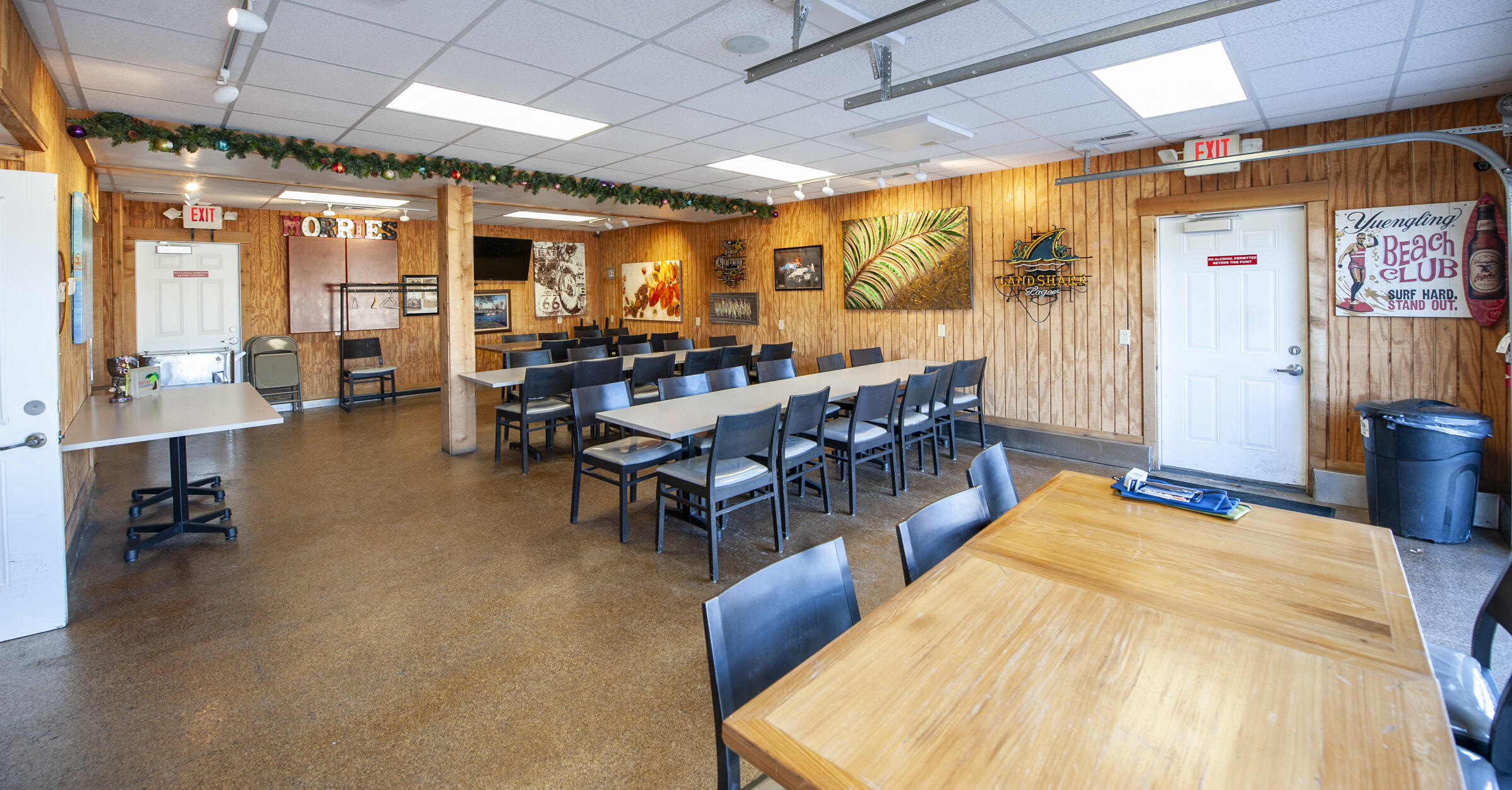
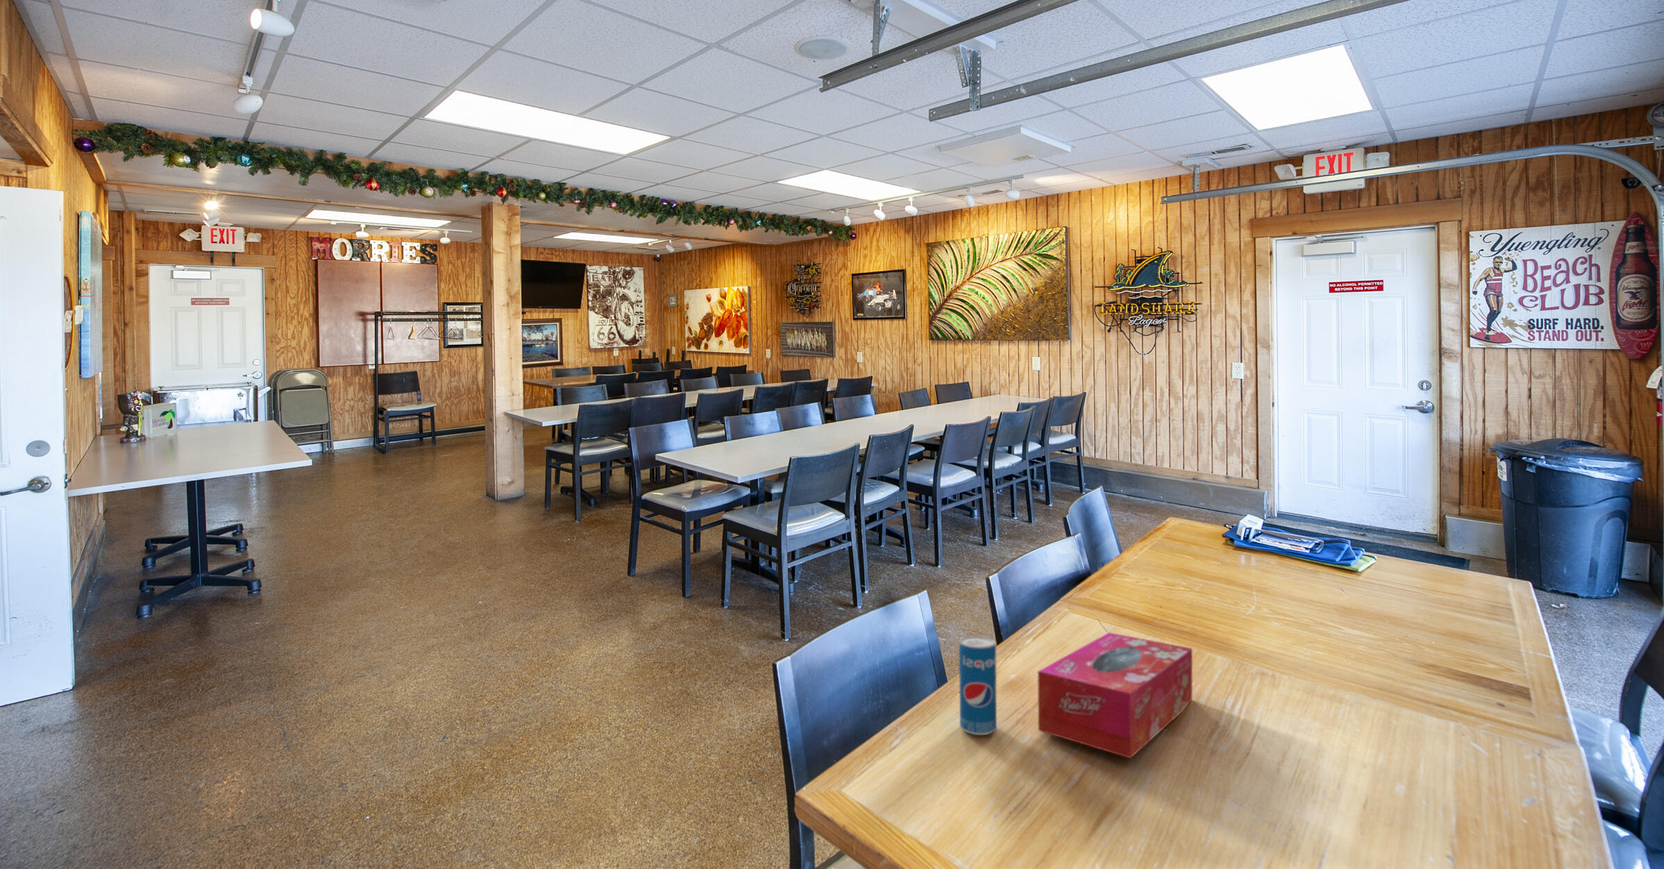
+ tissue box [1037,631,1193,759]
+ beverage can [959,636,997,736]
